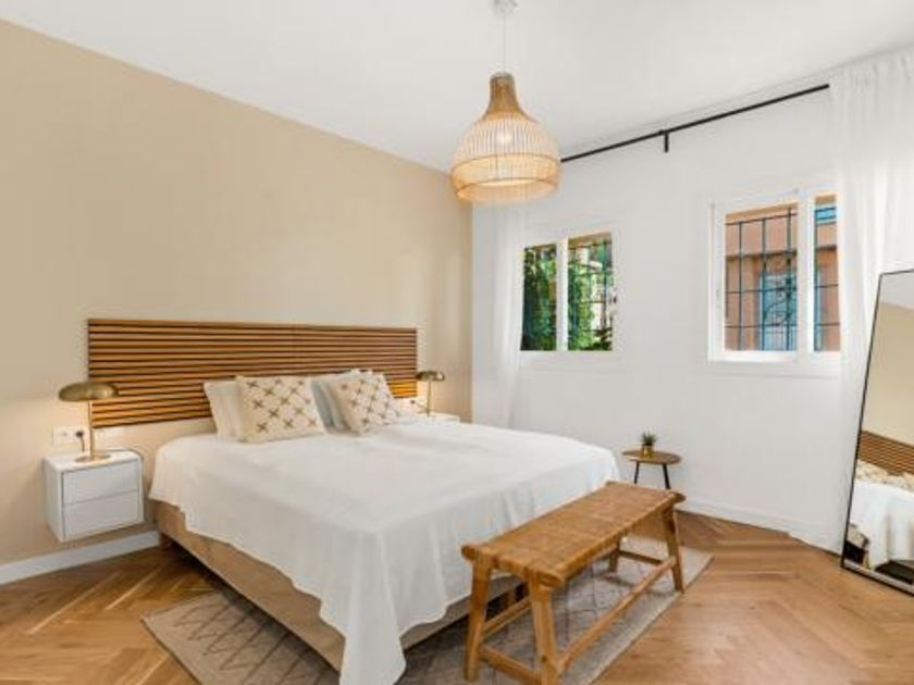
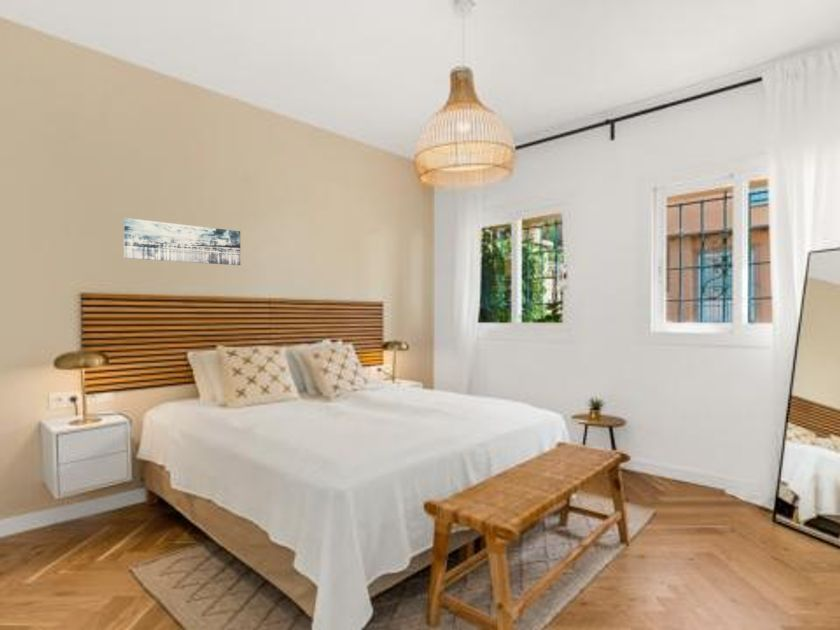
+ wall art [123,217,242,266]
